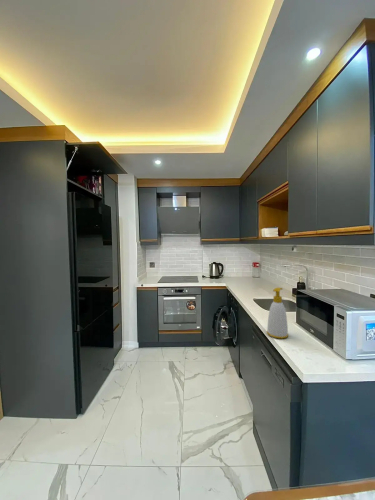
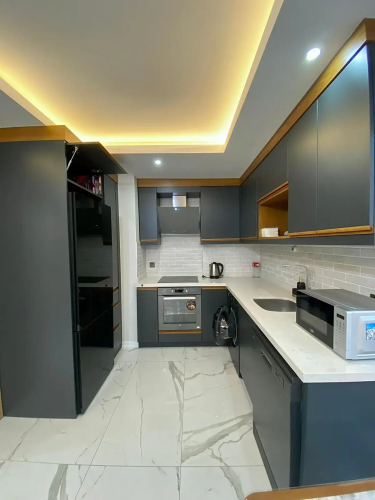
- soap bottle [266,287,289,339]
